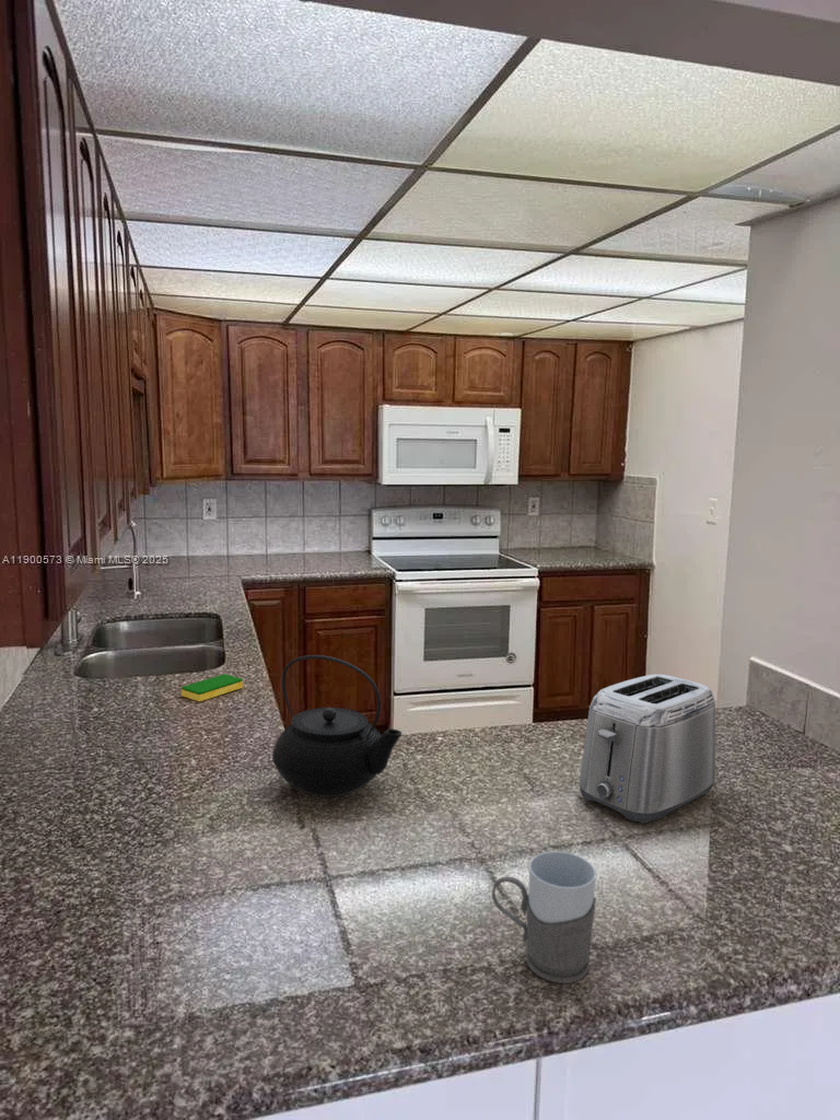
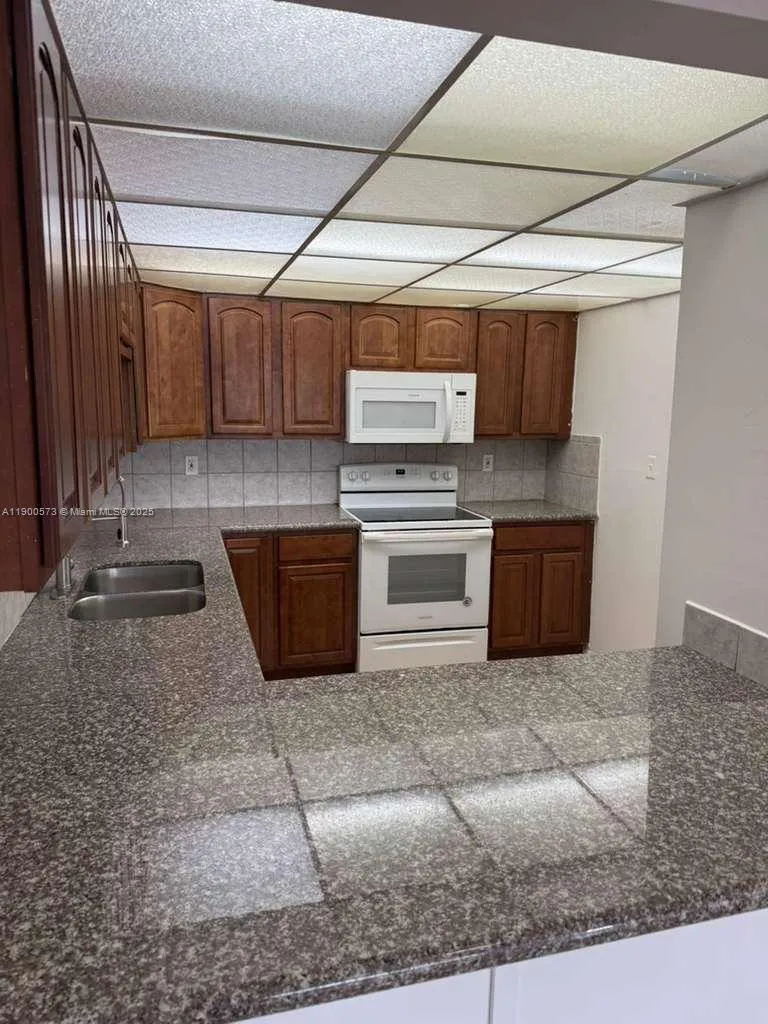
- mug [491,851,597,984]
- toaster [578,673,716,825]
- dish sponge [180,673,244,702]
- teapot [271,654,404,798]
